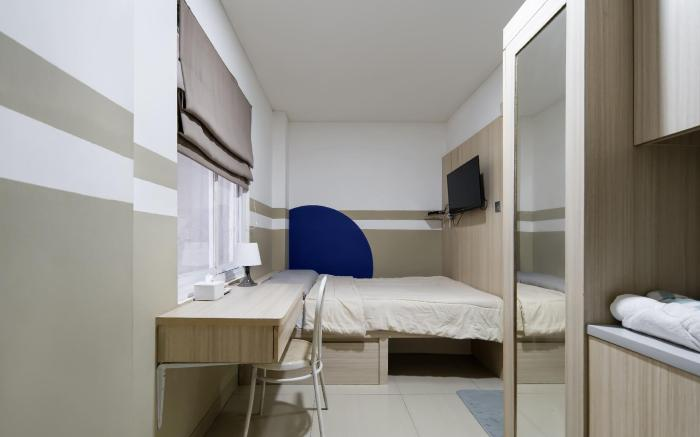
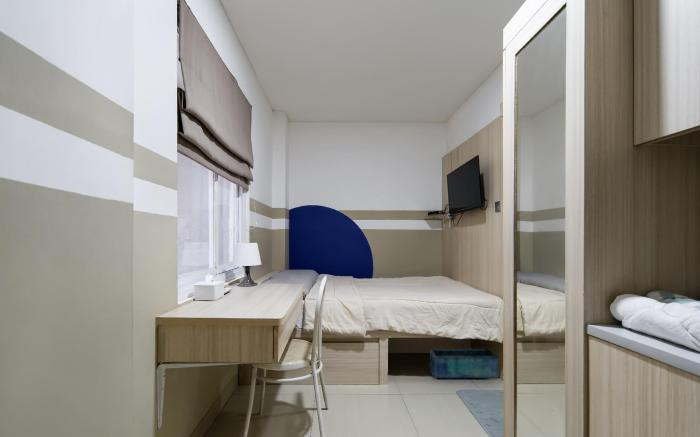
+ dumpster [429,348,500,381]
